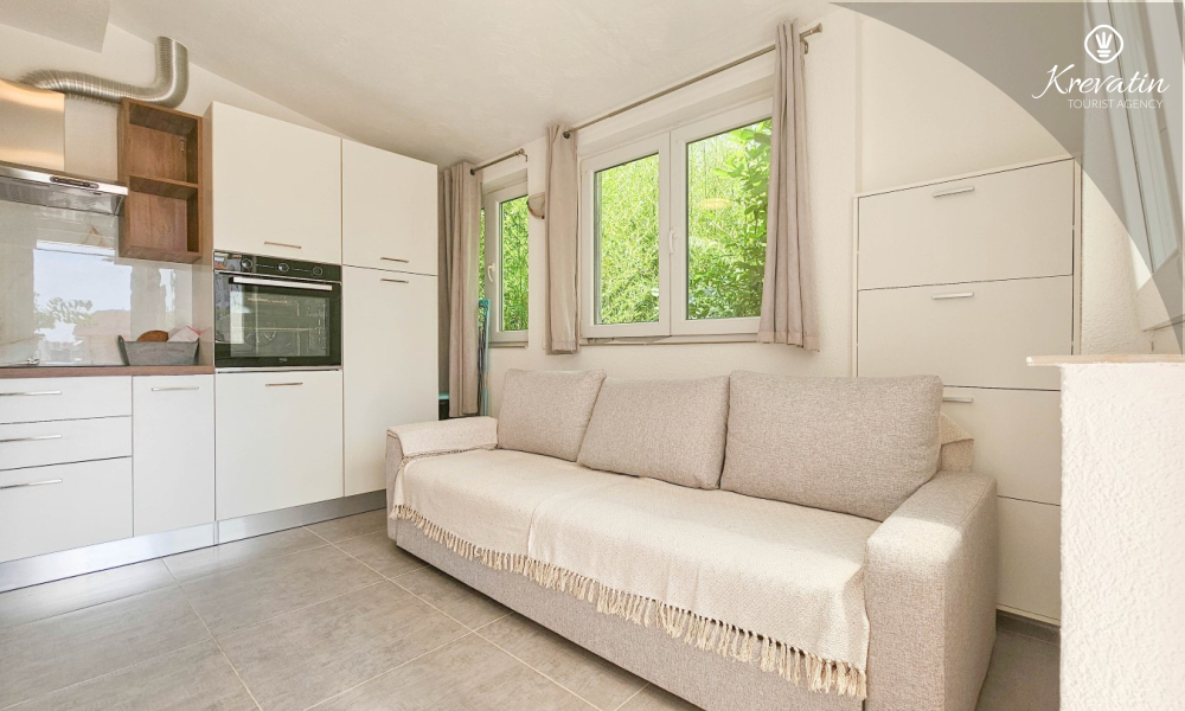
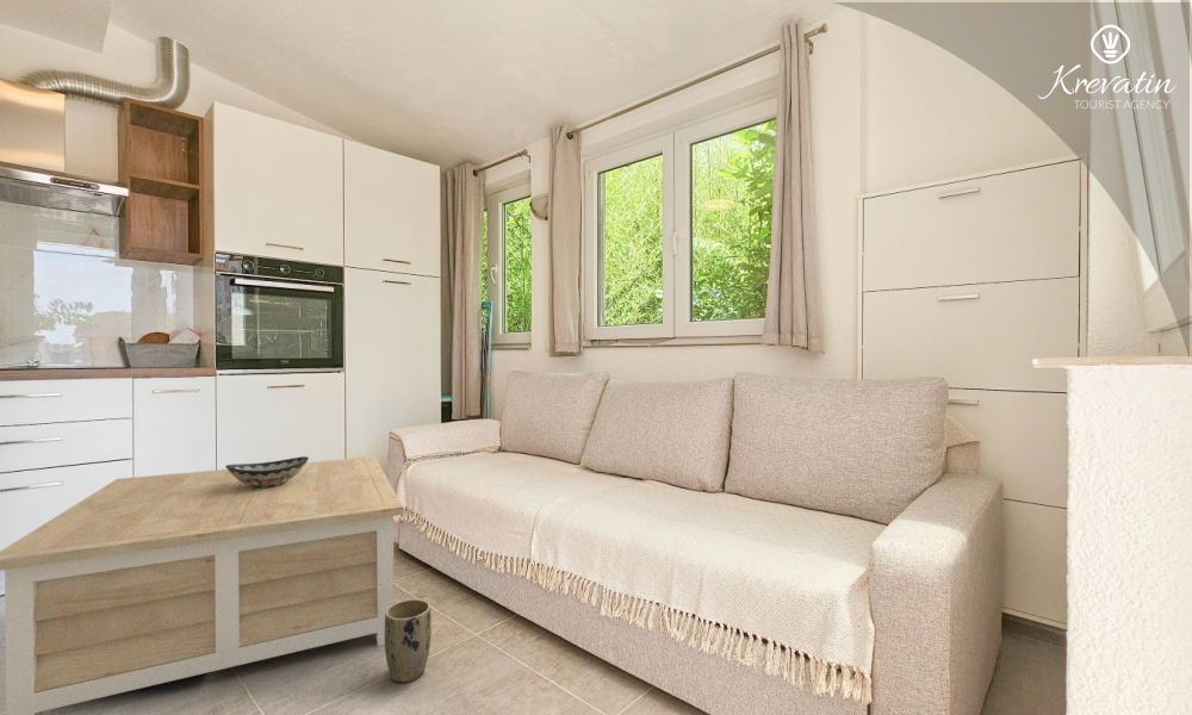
+ coffee table [0,455,404,715]
+ decorative bowl [224,455,310,487]
+ plant pot [384,598,433,684]
